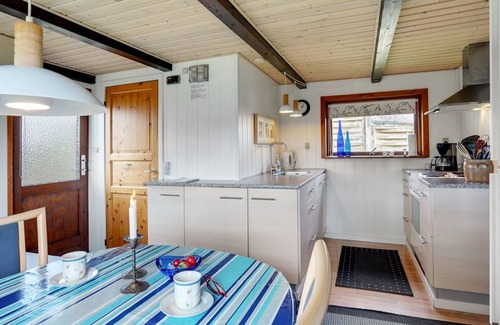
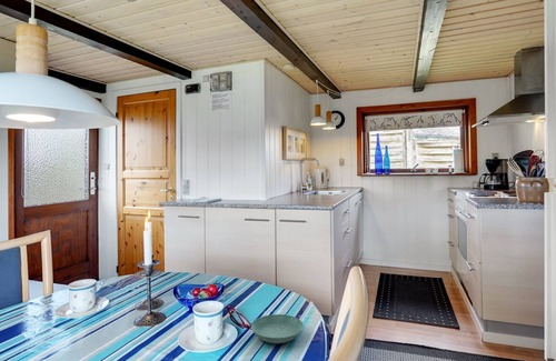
+ saucer [250,313,305,344]
